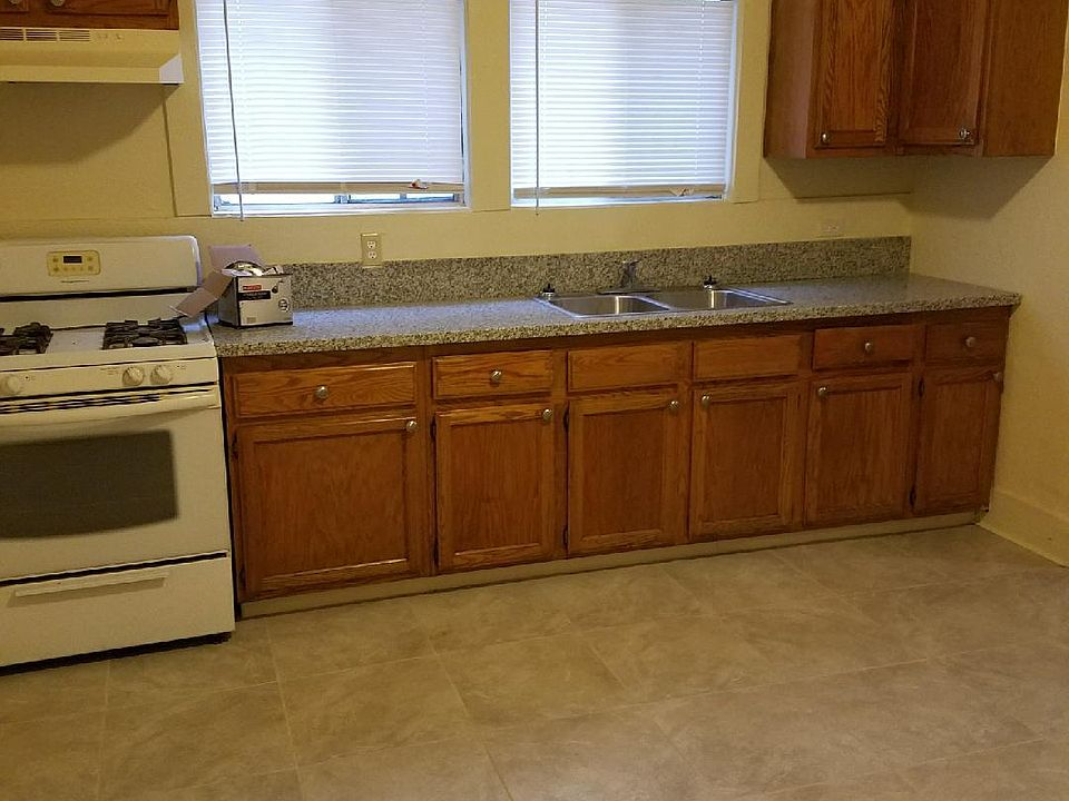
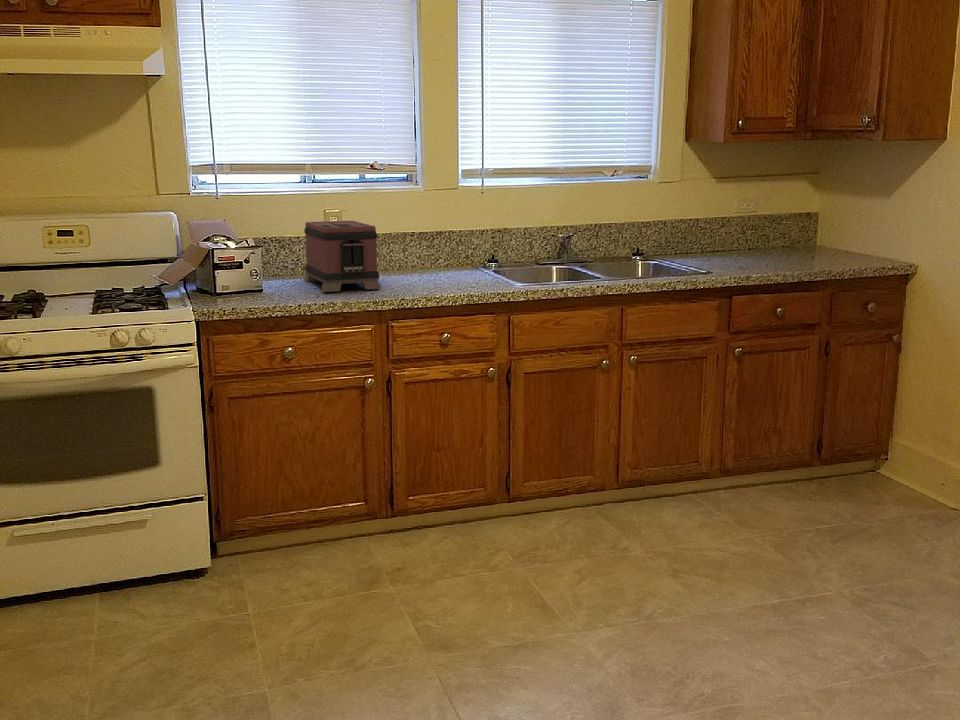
+ toaster [303,220,382,293]
